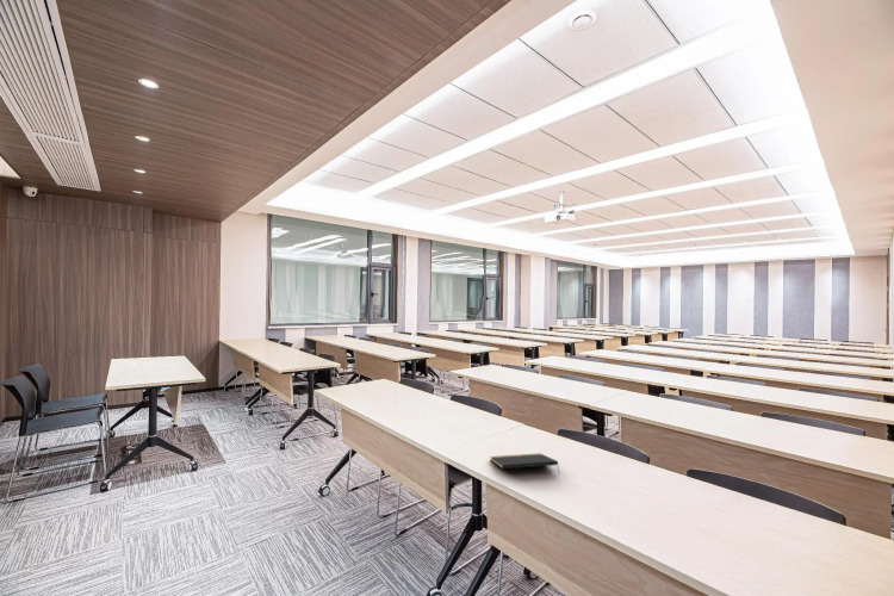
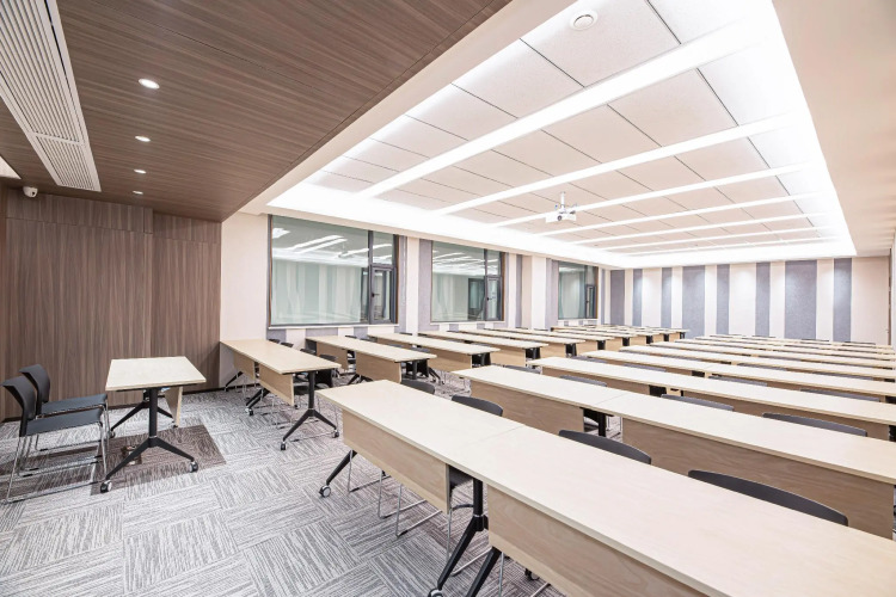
- notepad [489,452,560,473]
